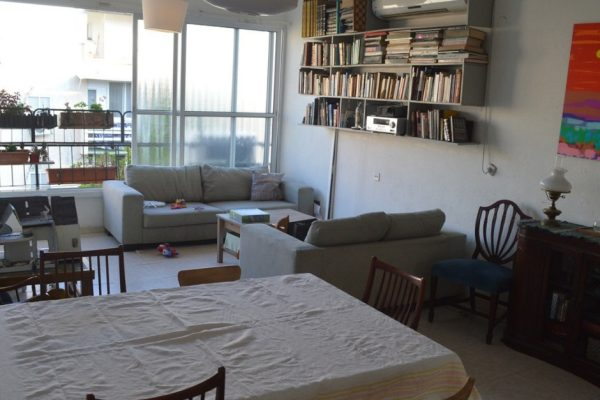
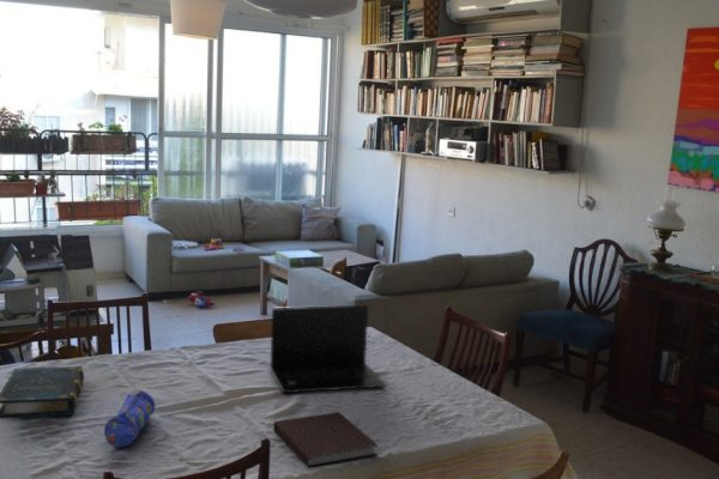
+ pencil case [103,389,156,448]
+ laptop [270,304,386,394]
+ book [0,365,85,420]
+ notebook [272,411,380,469]
